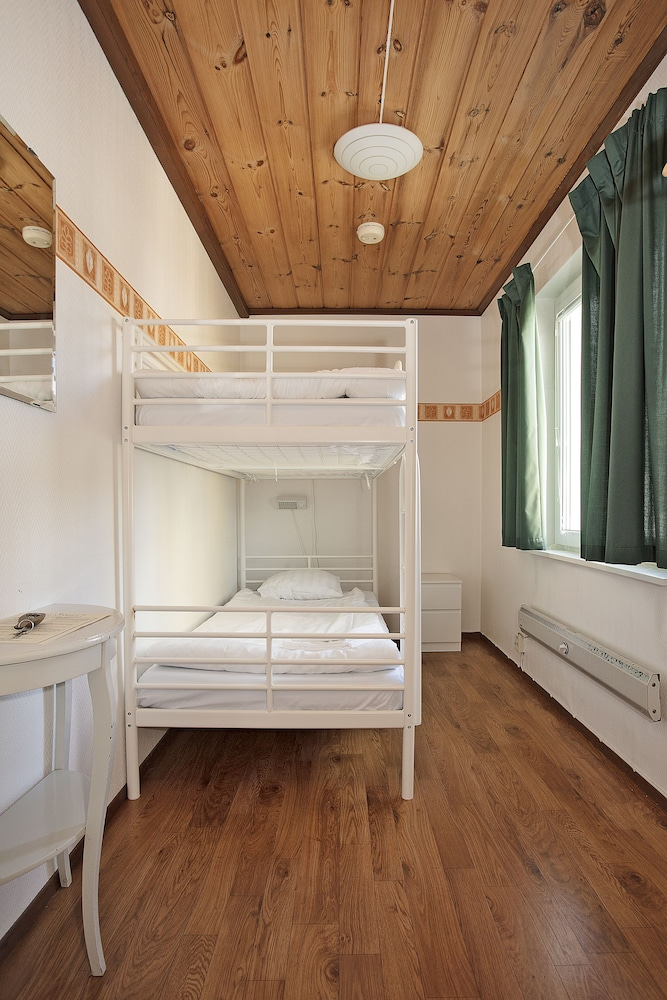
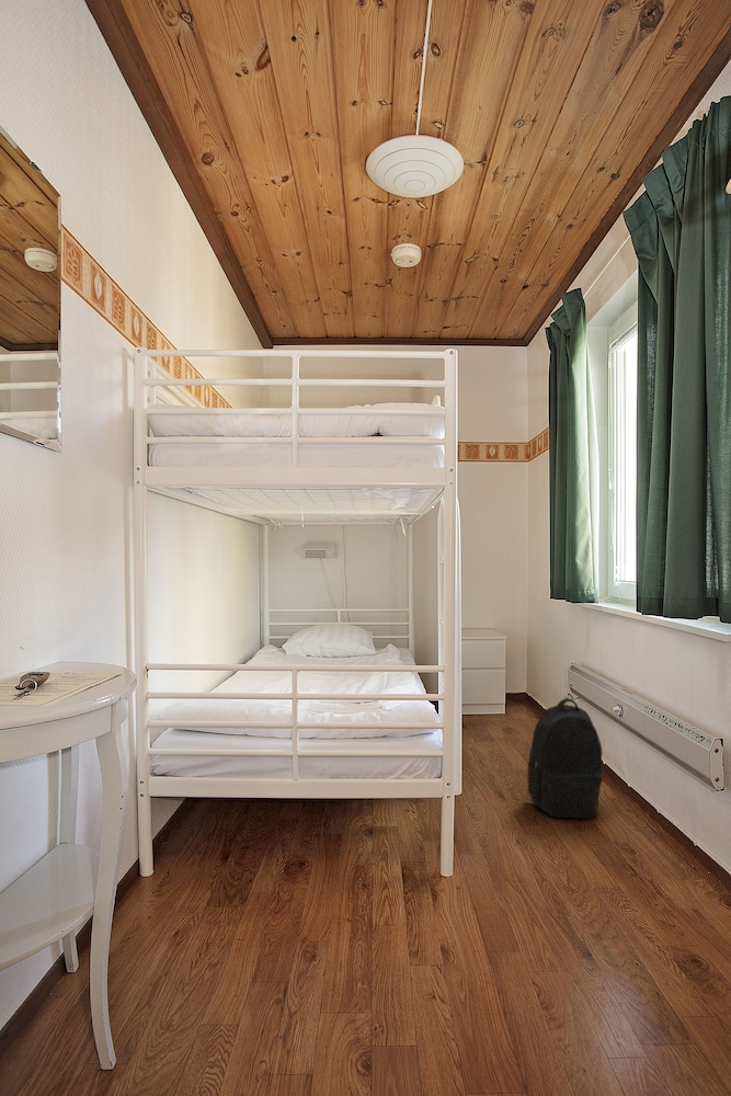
+ backpack [526,697,604,820]
